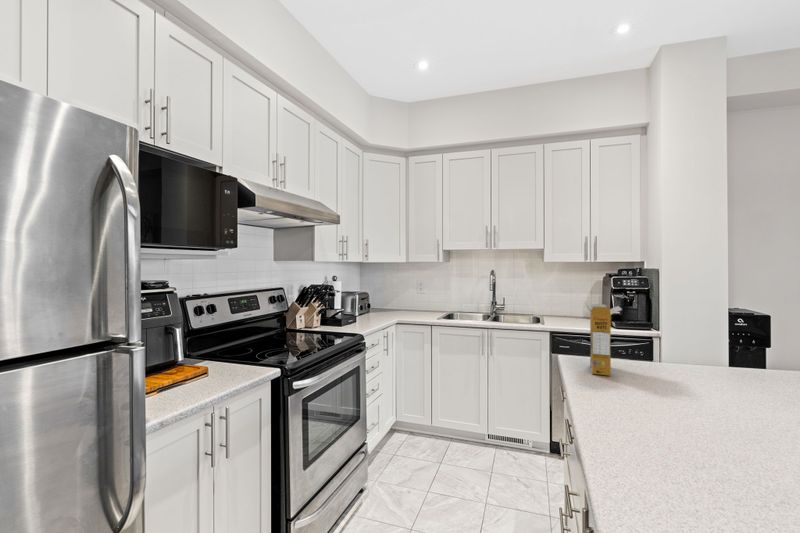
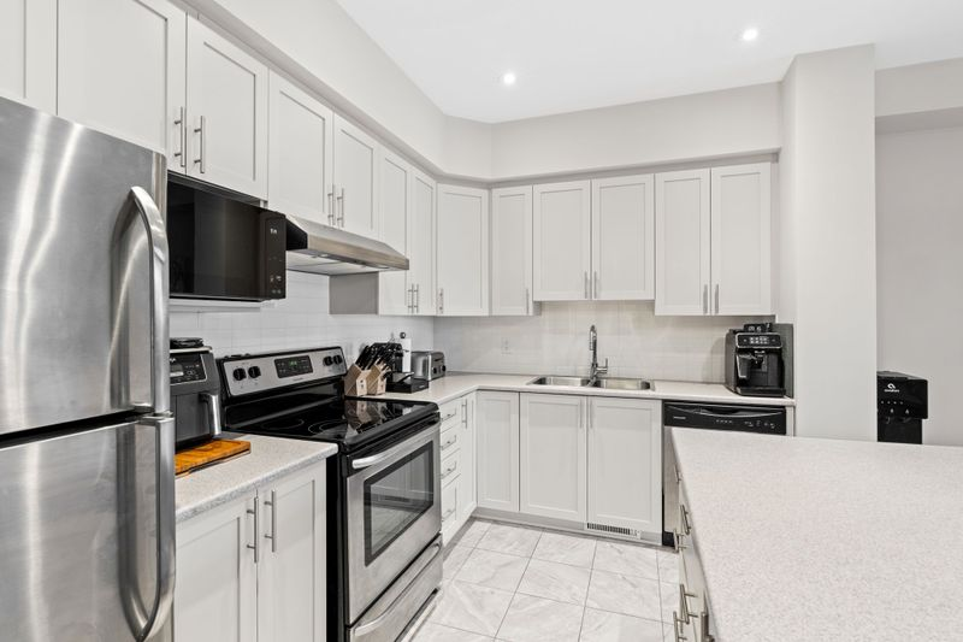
- cereal box [584,301,623,377]
